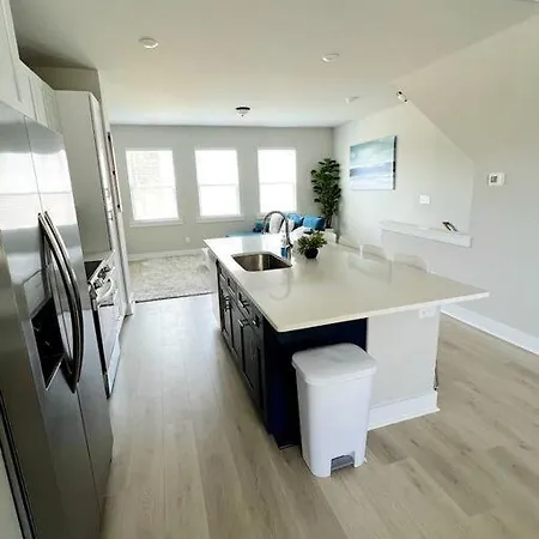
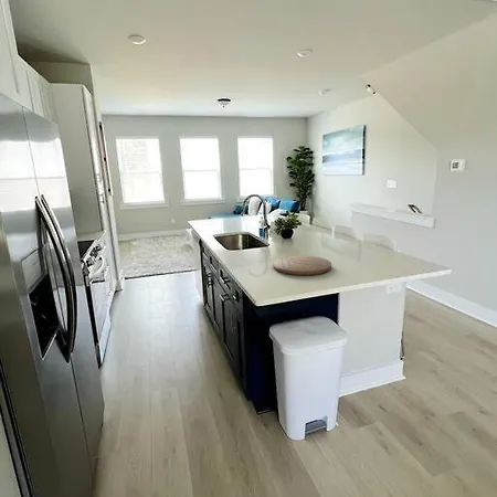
+ cutting board [273,255,332,277]
